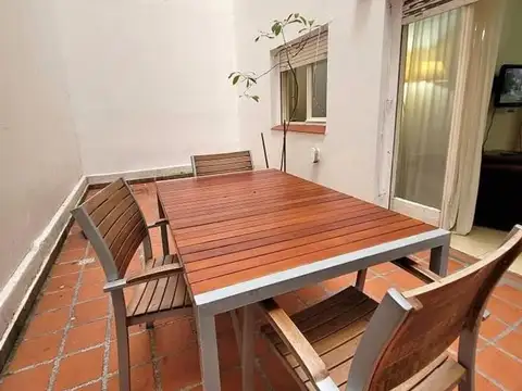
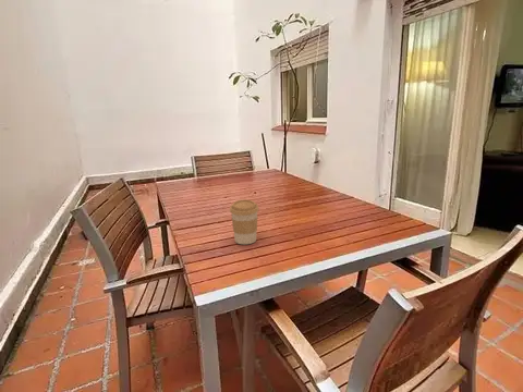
+ coffee cup [229,198,259,245]
